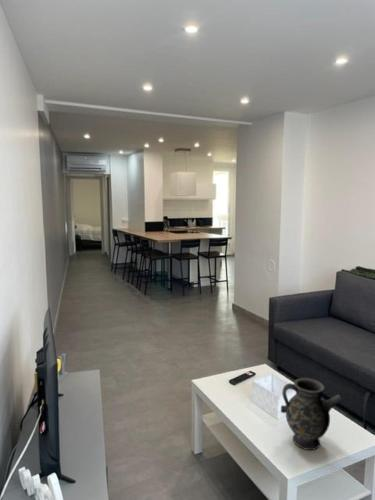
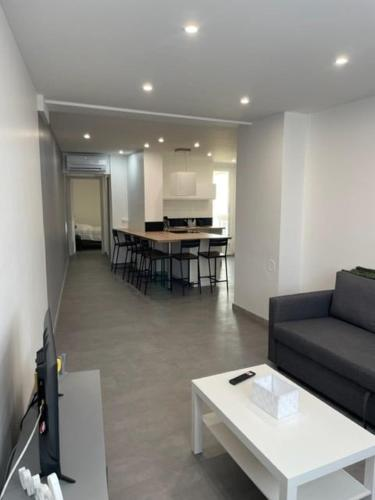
- ewer [280,377,343,451]
